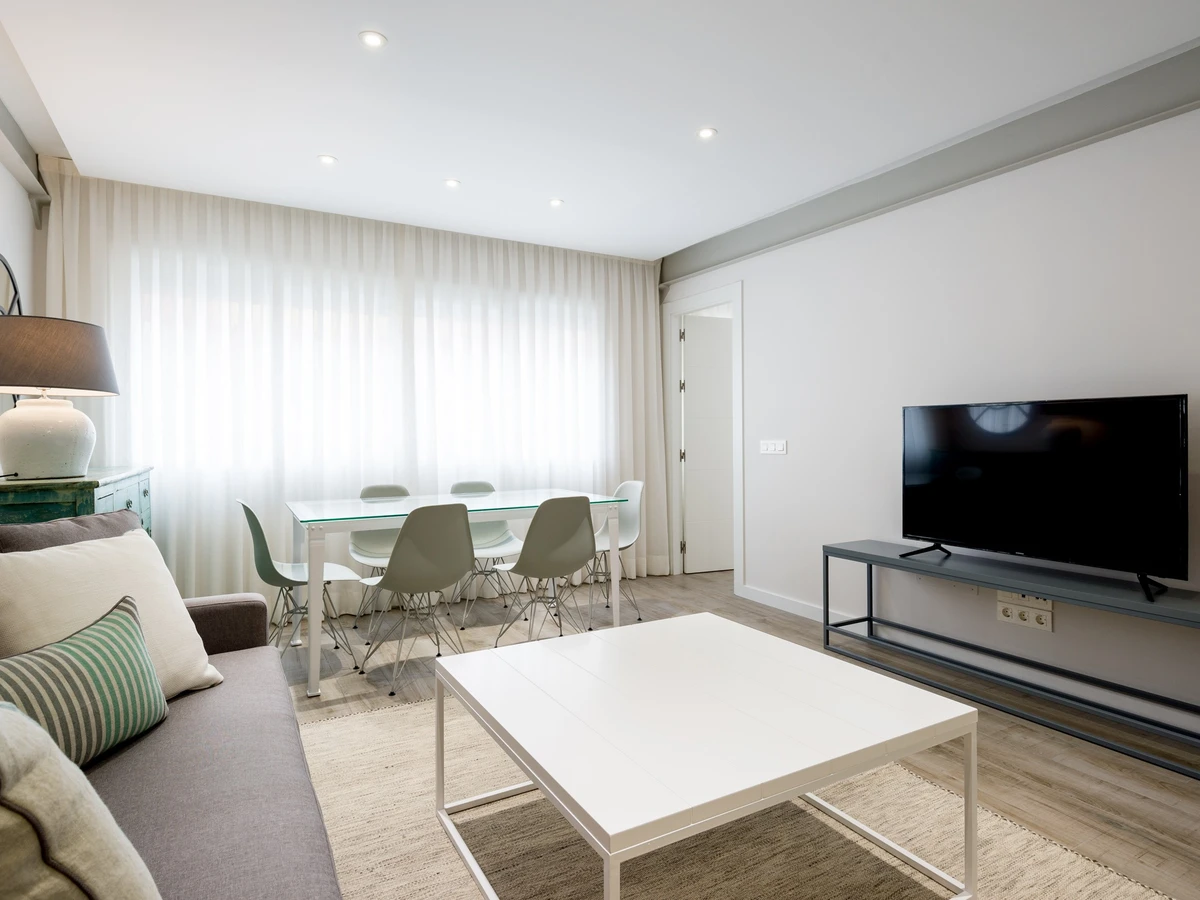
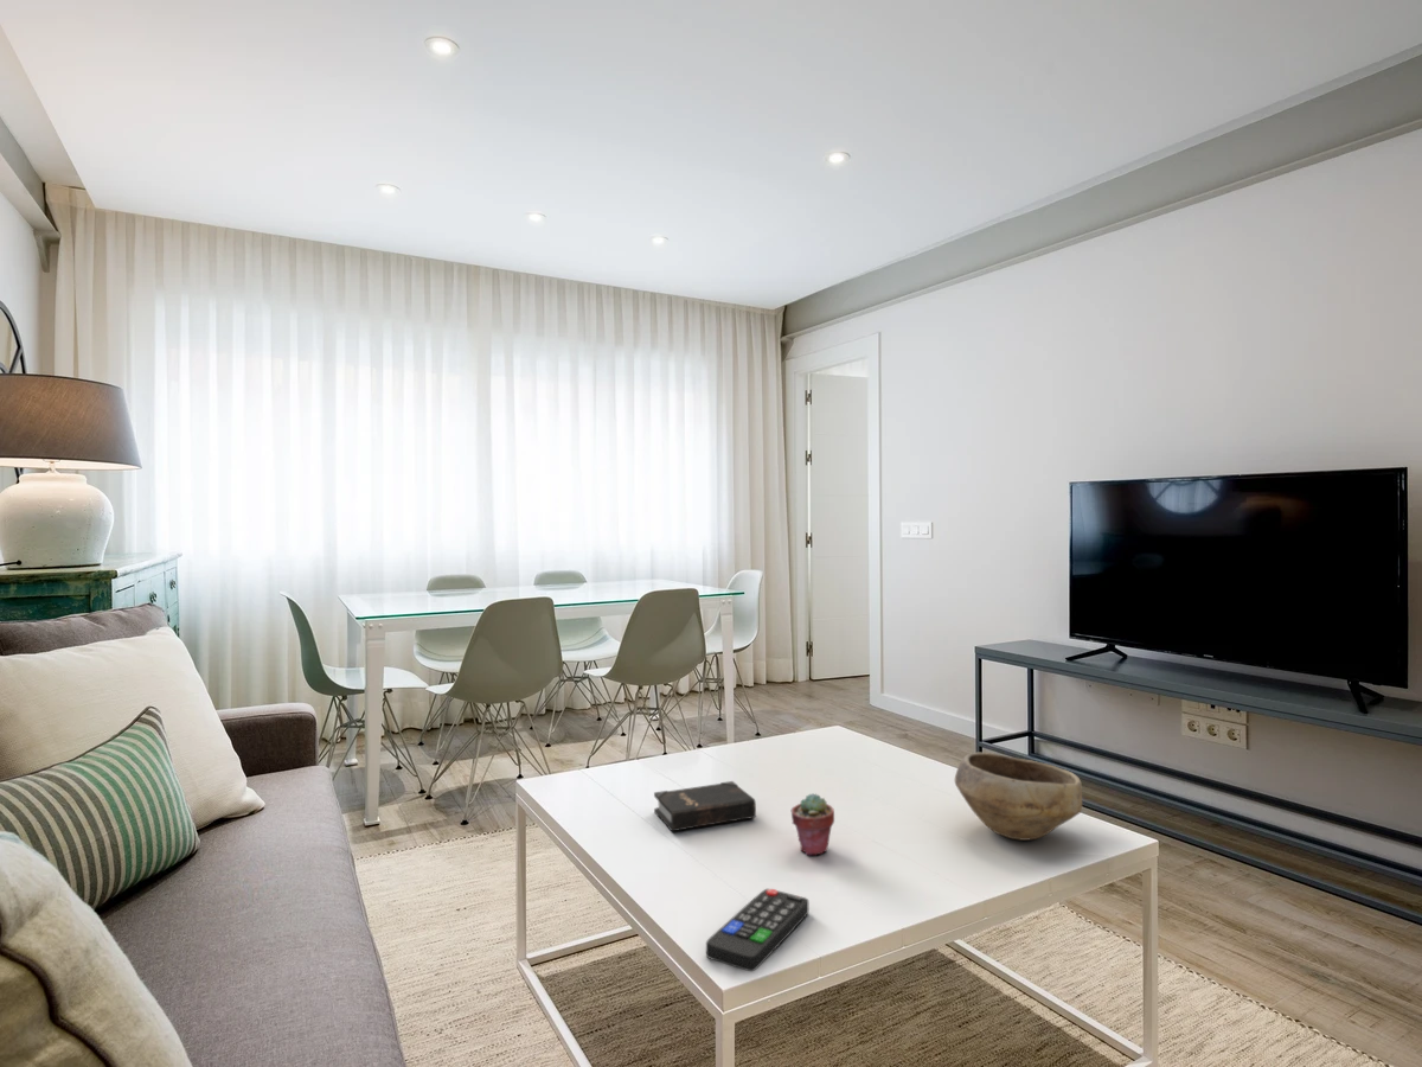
+ bowl [954,752,1083,842]
+ remote control [705,888,809,972]
+ potted succulent [790,792,835,856]
+ hardback book [653,780,757,832]
